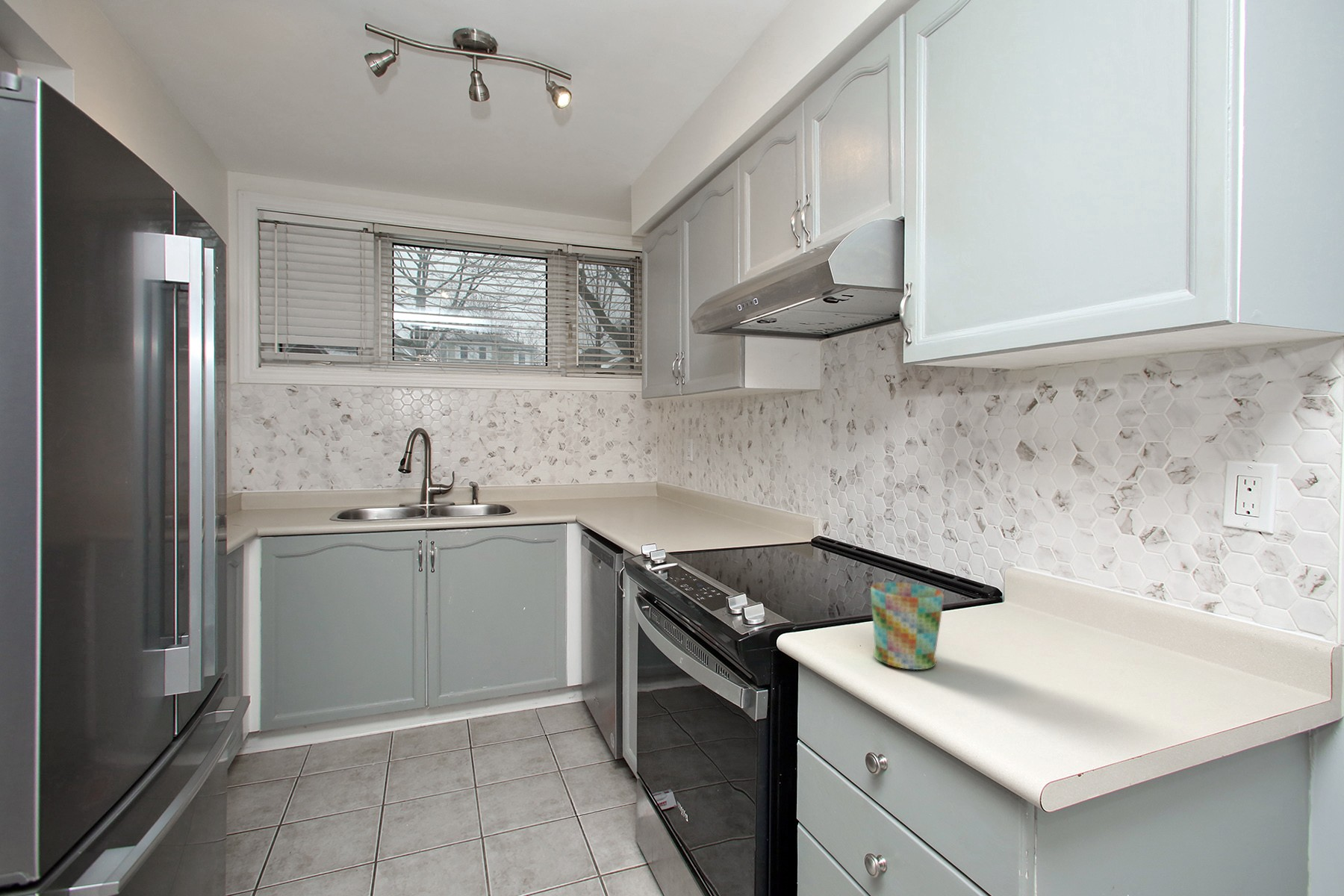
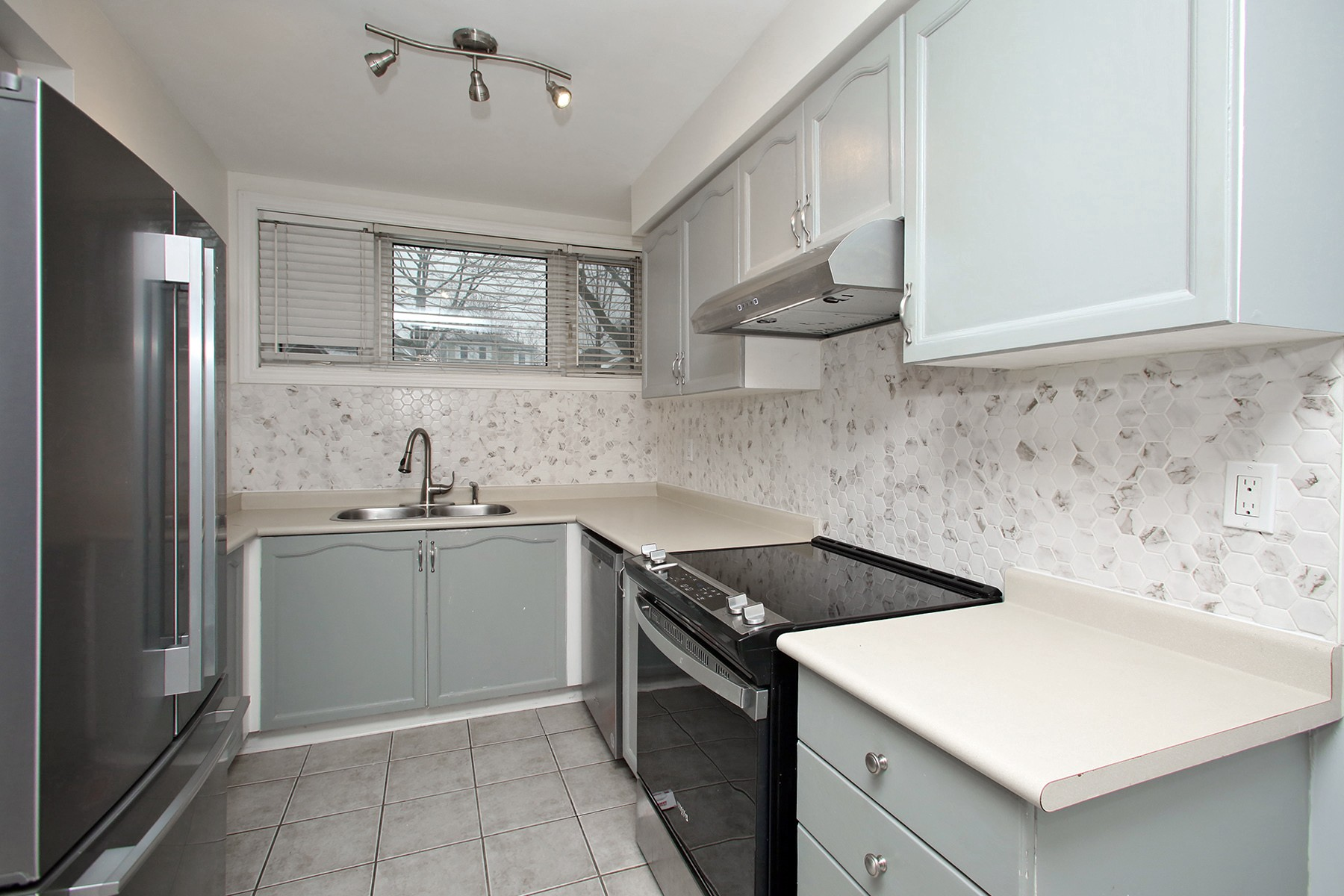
- mug [870,582,945,671]
